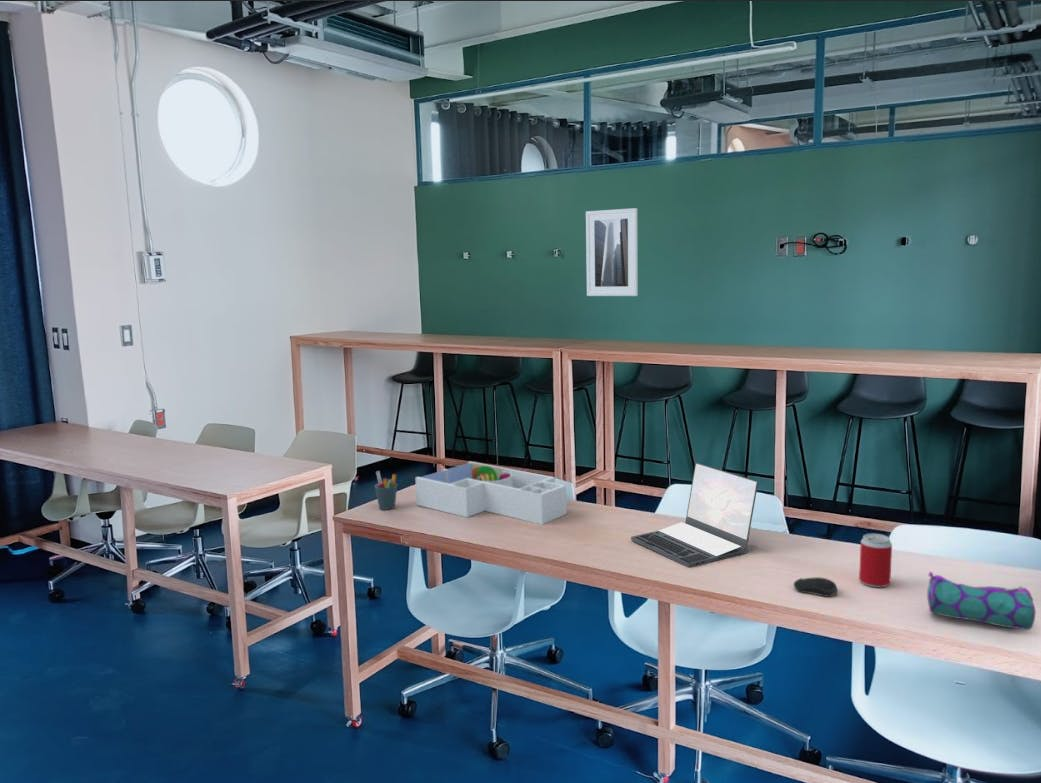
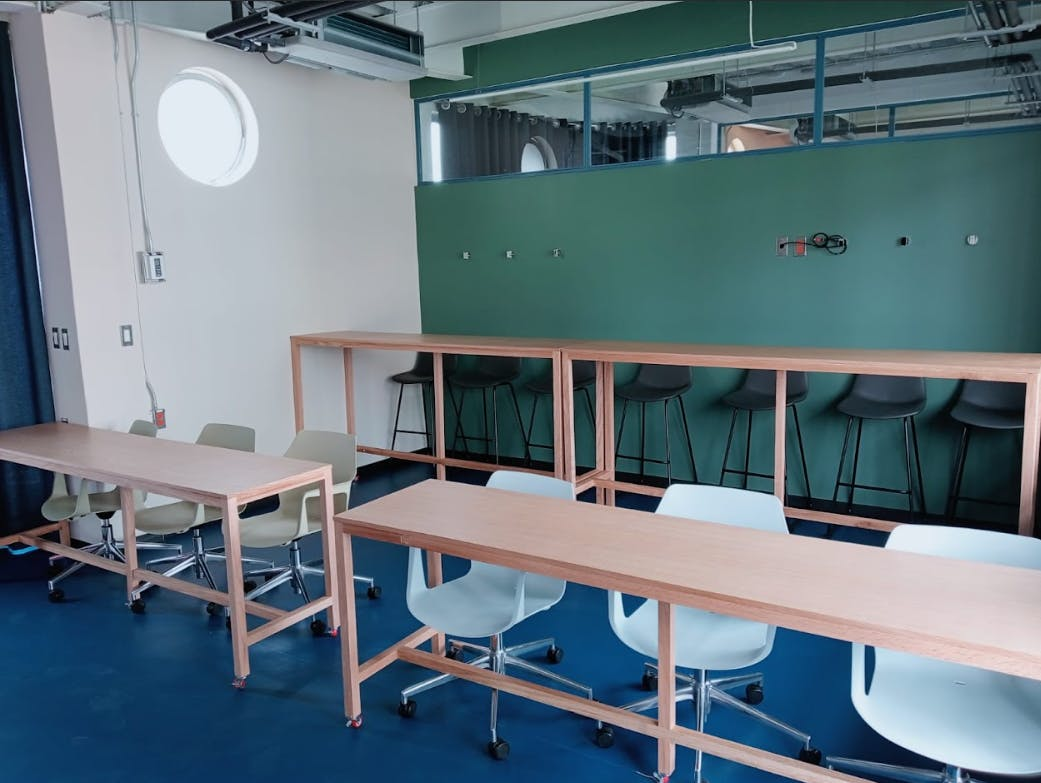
- beverage can [858,533,893,588]
- computer mouse [793,576,839,598]
- desk organizer [414,461,568,525]
- pencil case [926,571,1037,631]
- pen holder [374,470,398,511]
- laptop [630,462,759,569]
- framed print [585,207,639,297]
